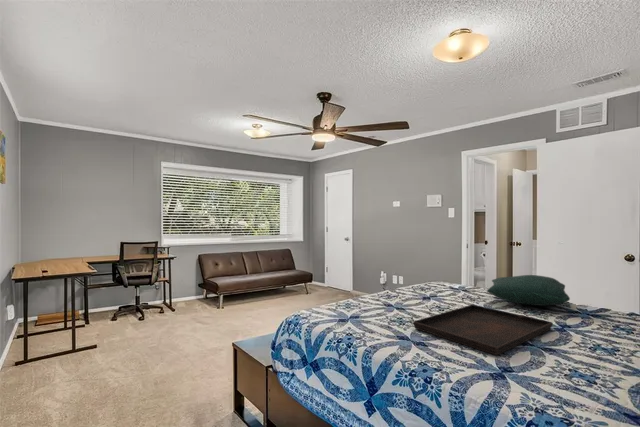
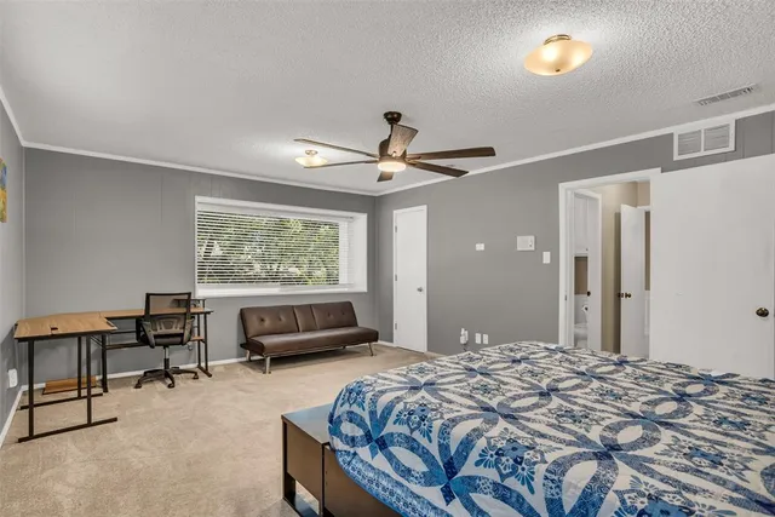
- pillow [486,274,571,307]
- serving tray [412,304,554,356]
